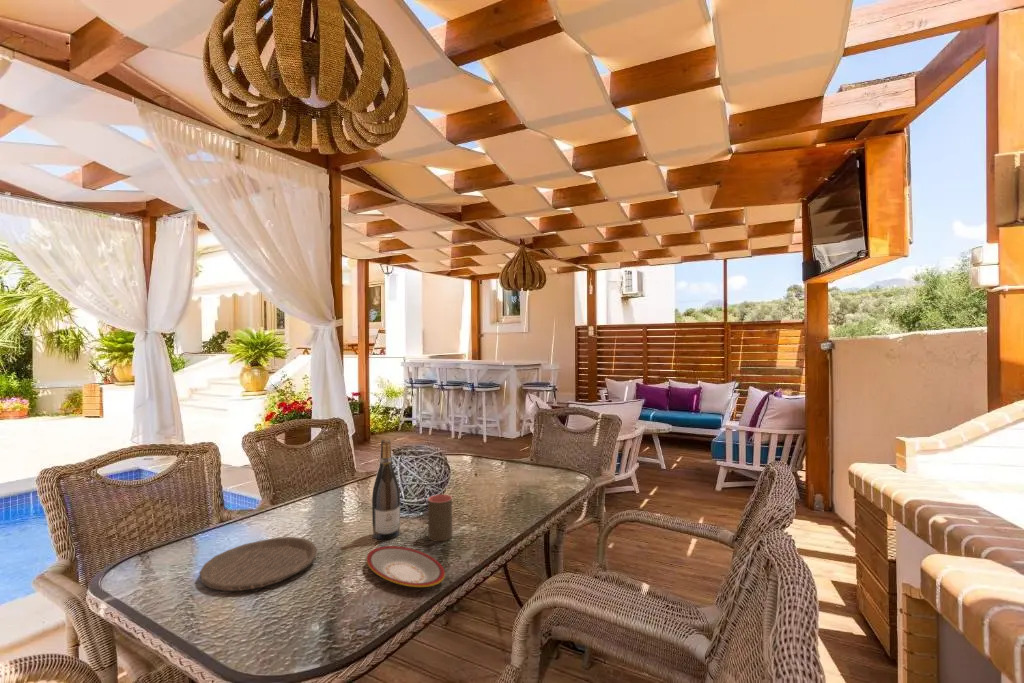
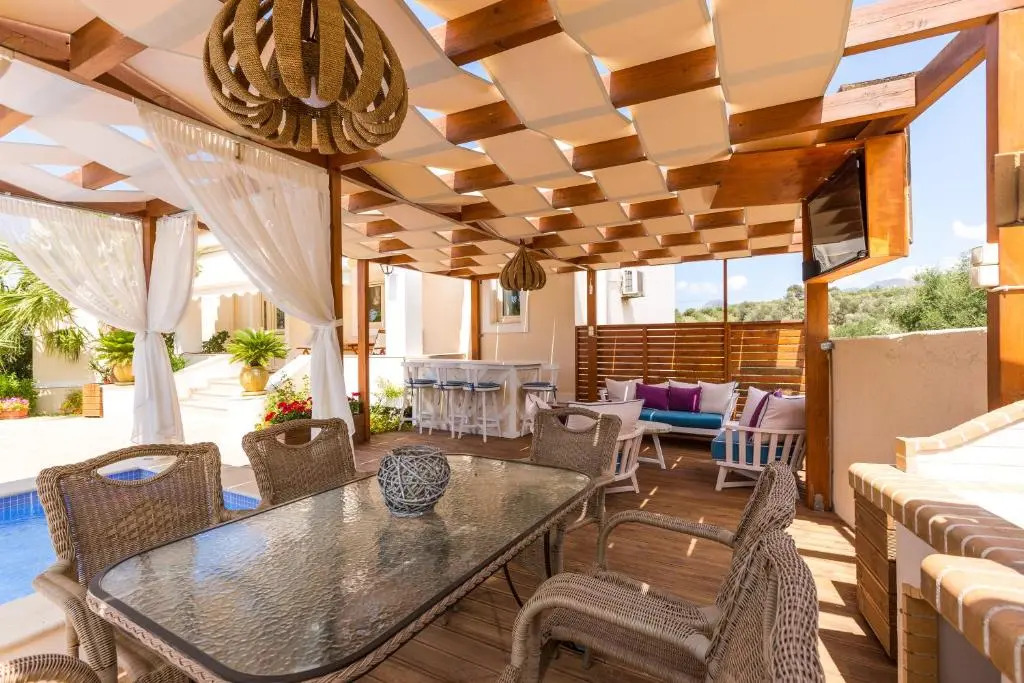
- plate [198,536,318,591]
- cup [427,494,453,542]
- plate [366,545,446,588]
- wine bottle [371,438,401,541]
